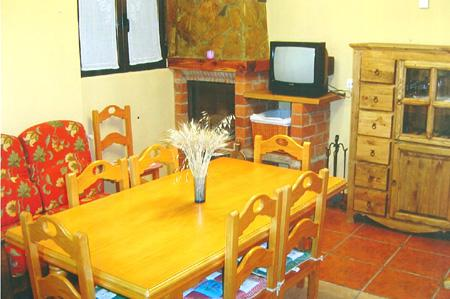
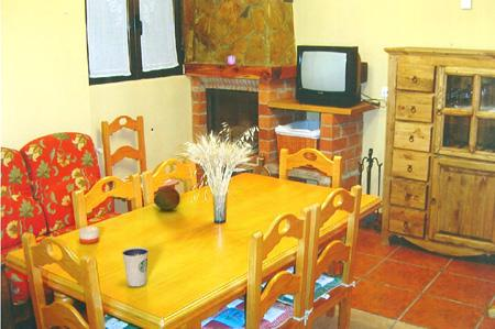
+ candle [78,222,100,245]
+ dixie cup [121,246,150,287]
+ fruit [153,187,182,211]
